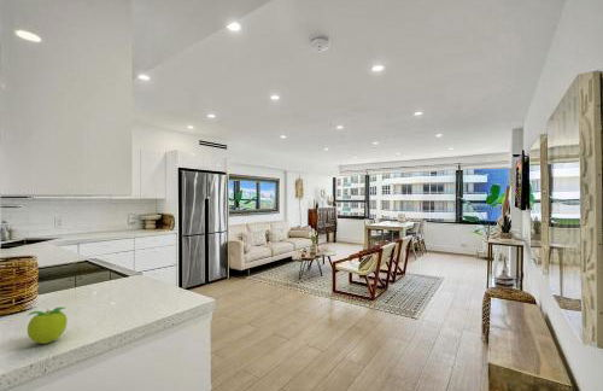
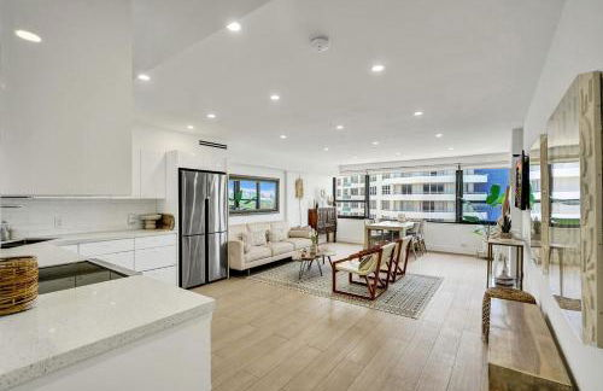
- fruit [27,307,69,345]
